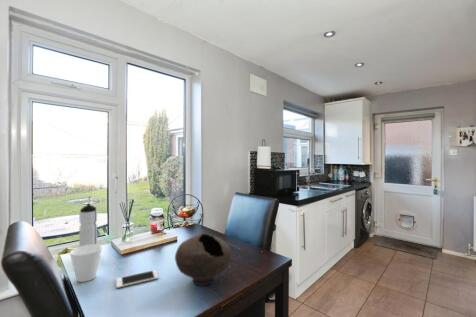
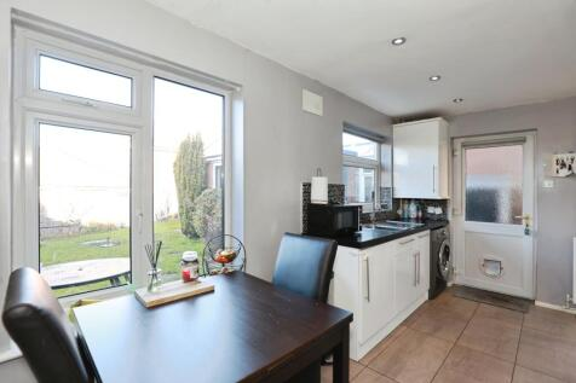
- bowl [174,233,232,286]
- water bottle [78,202,98,247]
- cell phone [115,269,159,289]
- cup [69,244,103,283]
